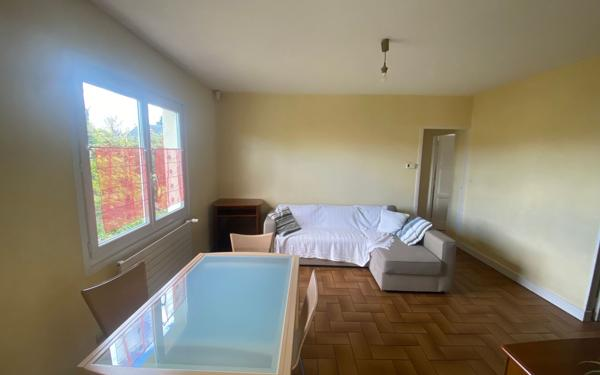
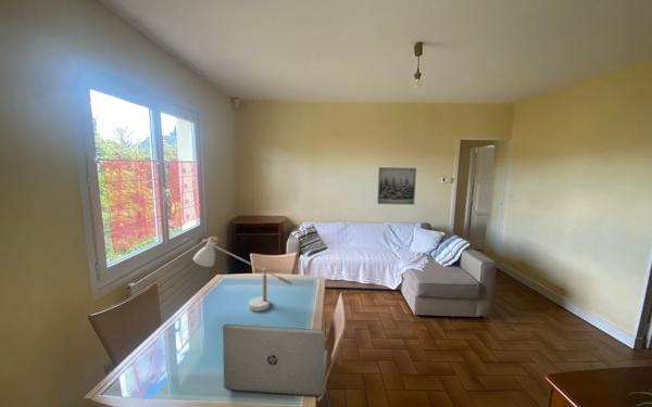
+ laptop [222,323,328,398]
+ wall art [376,166,417,206]
+ desk lamp [192,236,293,313]
